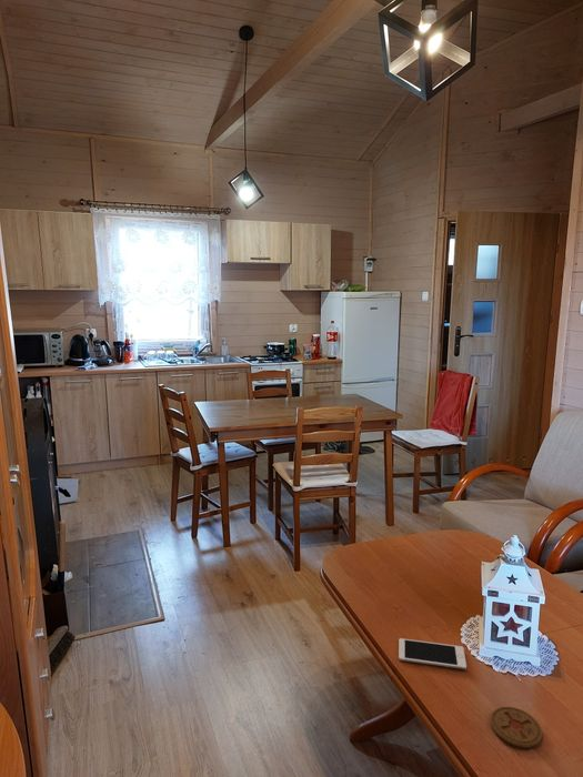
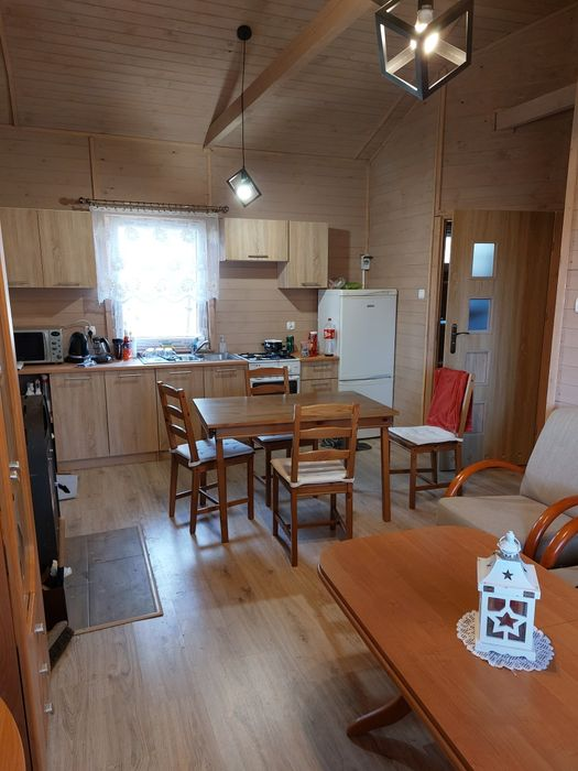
- cell phone [398,637,468,670]
- coaster [490,706,543,749]
